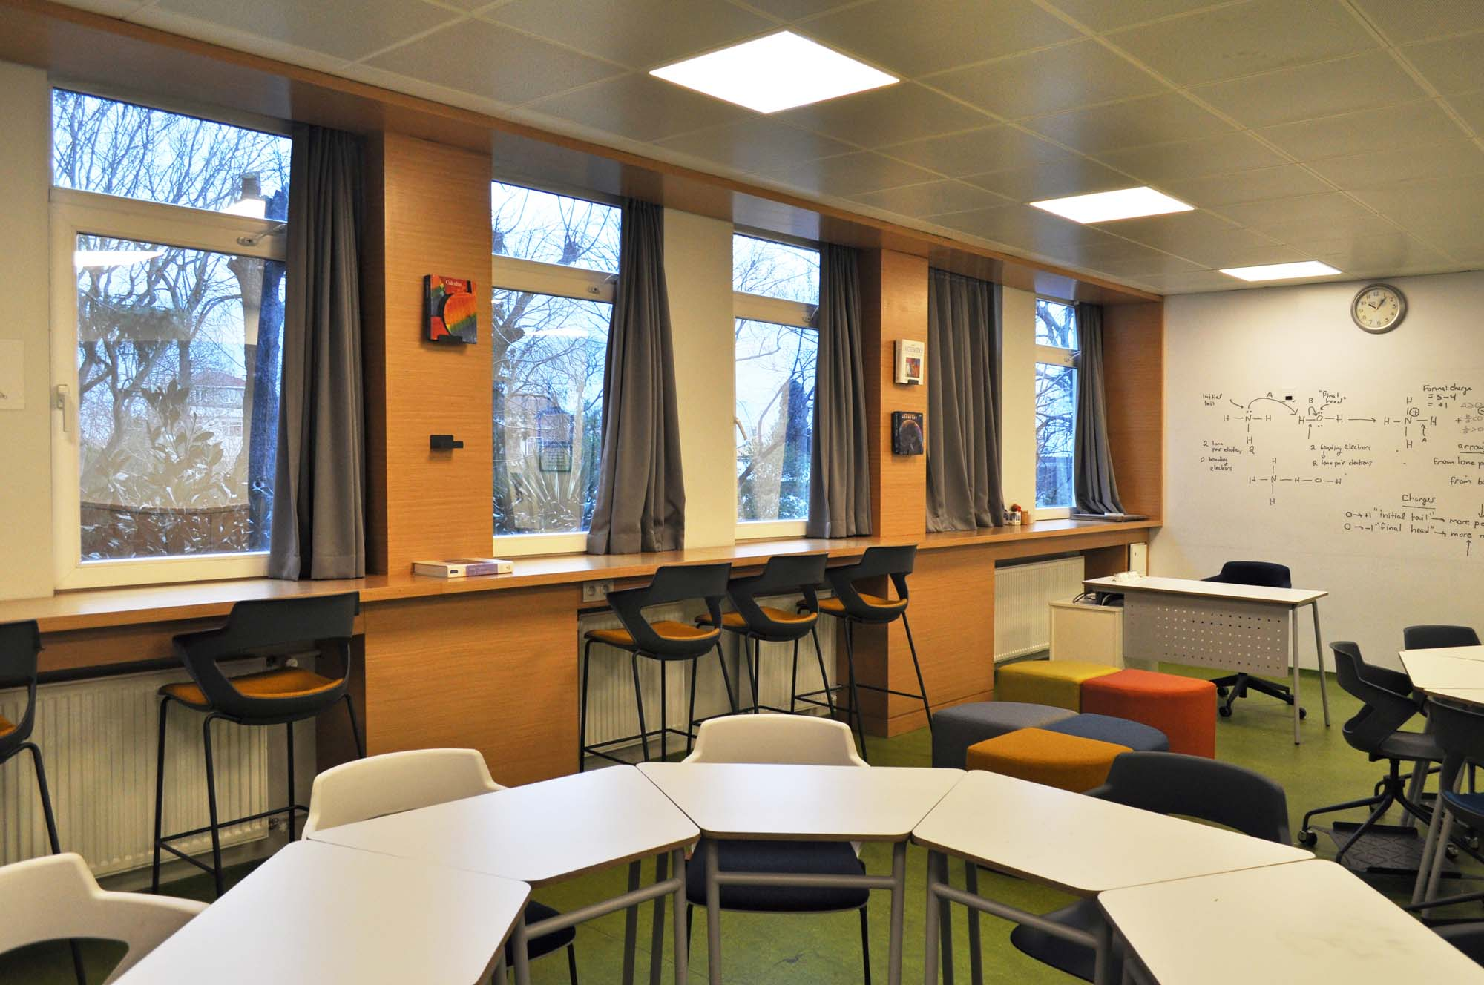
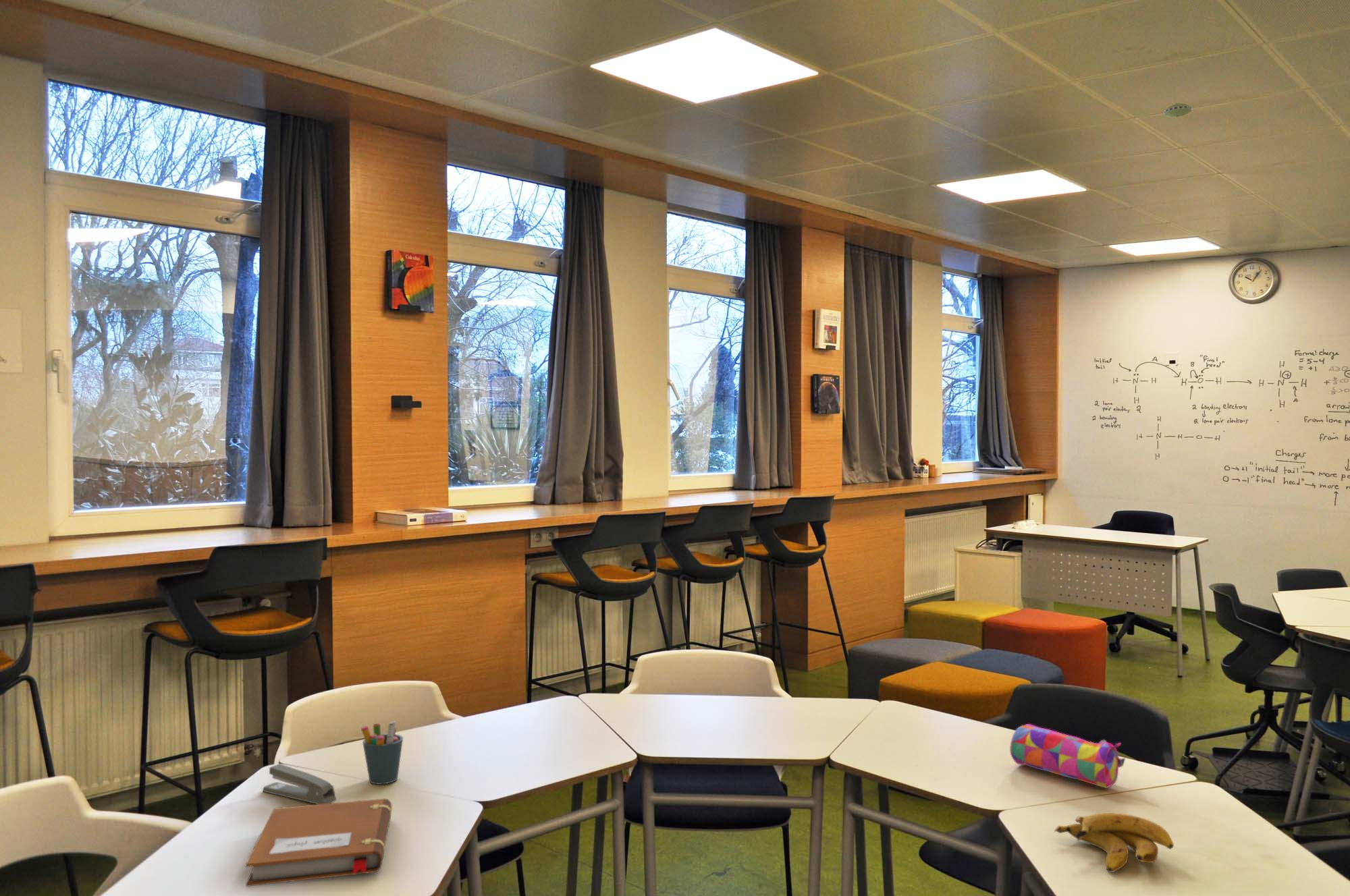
+ banana [1054,812,1174,873]
+ notebook [245,798,392,887]
+ smoke detector [1163,103,1192,118]
+ pen holder [360,721,404,785]
+ pencil case [1009,723,1126,789]
+ stapler [262,763,337,804]
